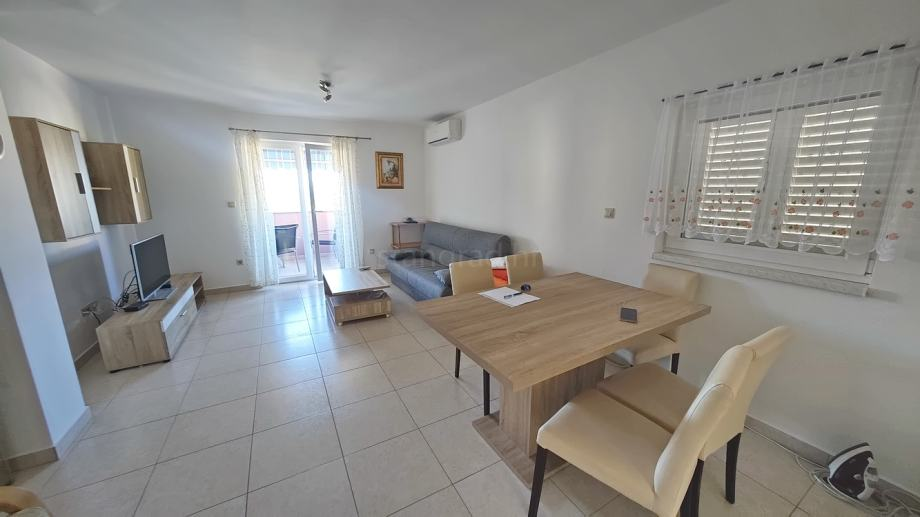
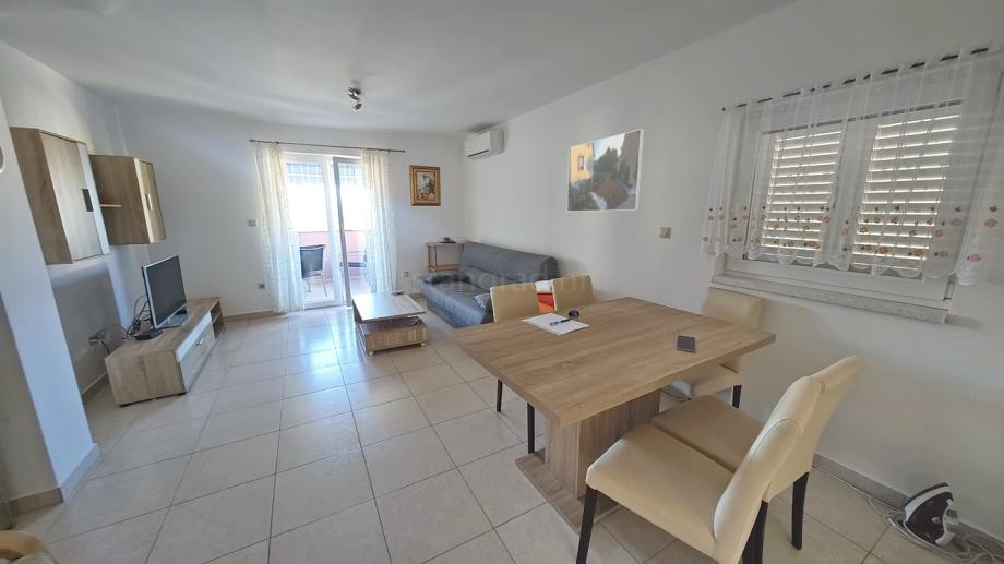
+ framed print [566,128,645,213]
